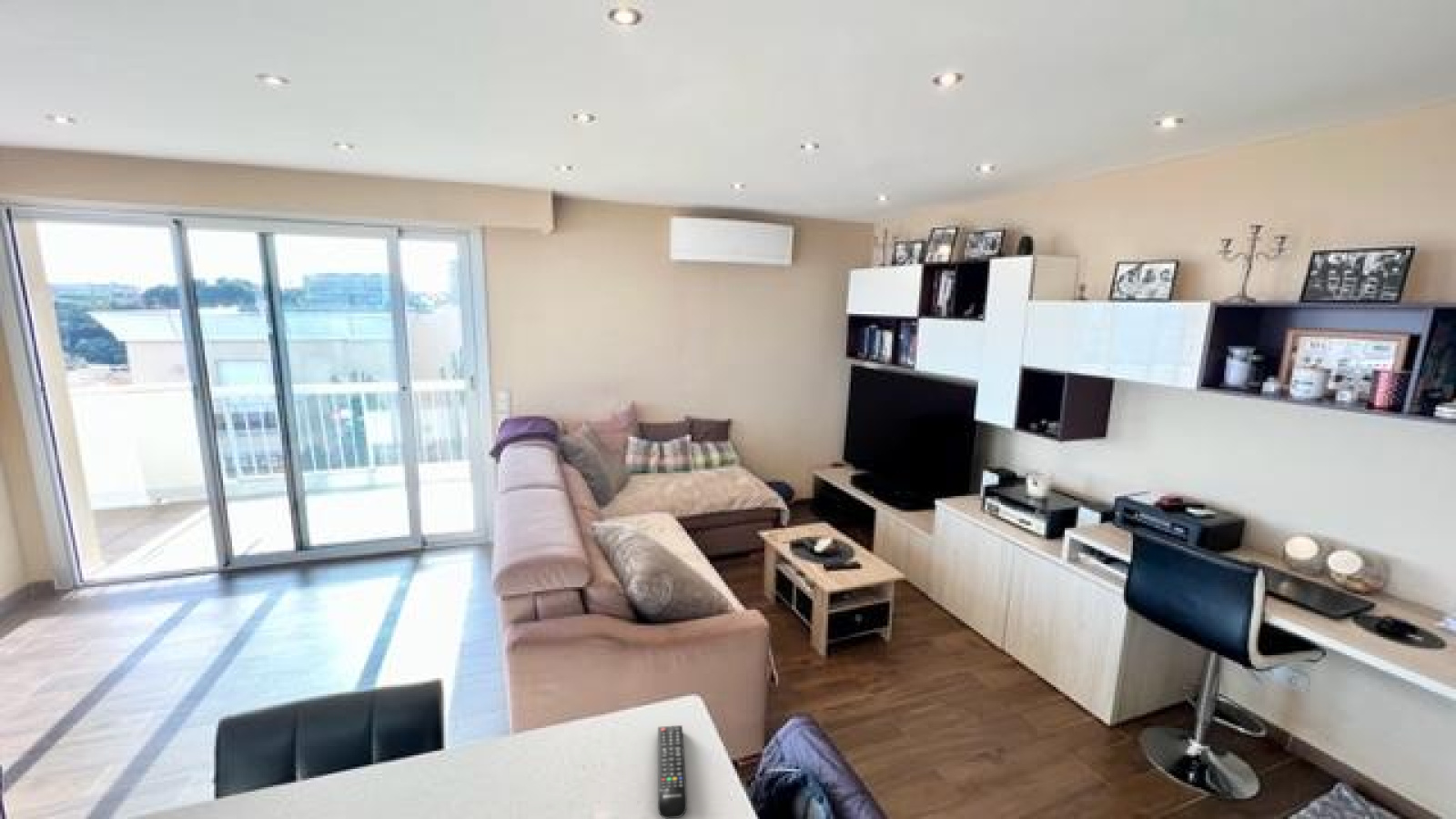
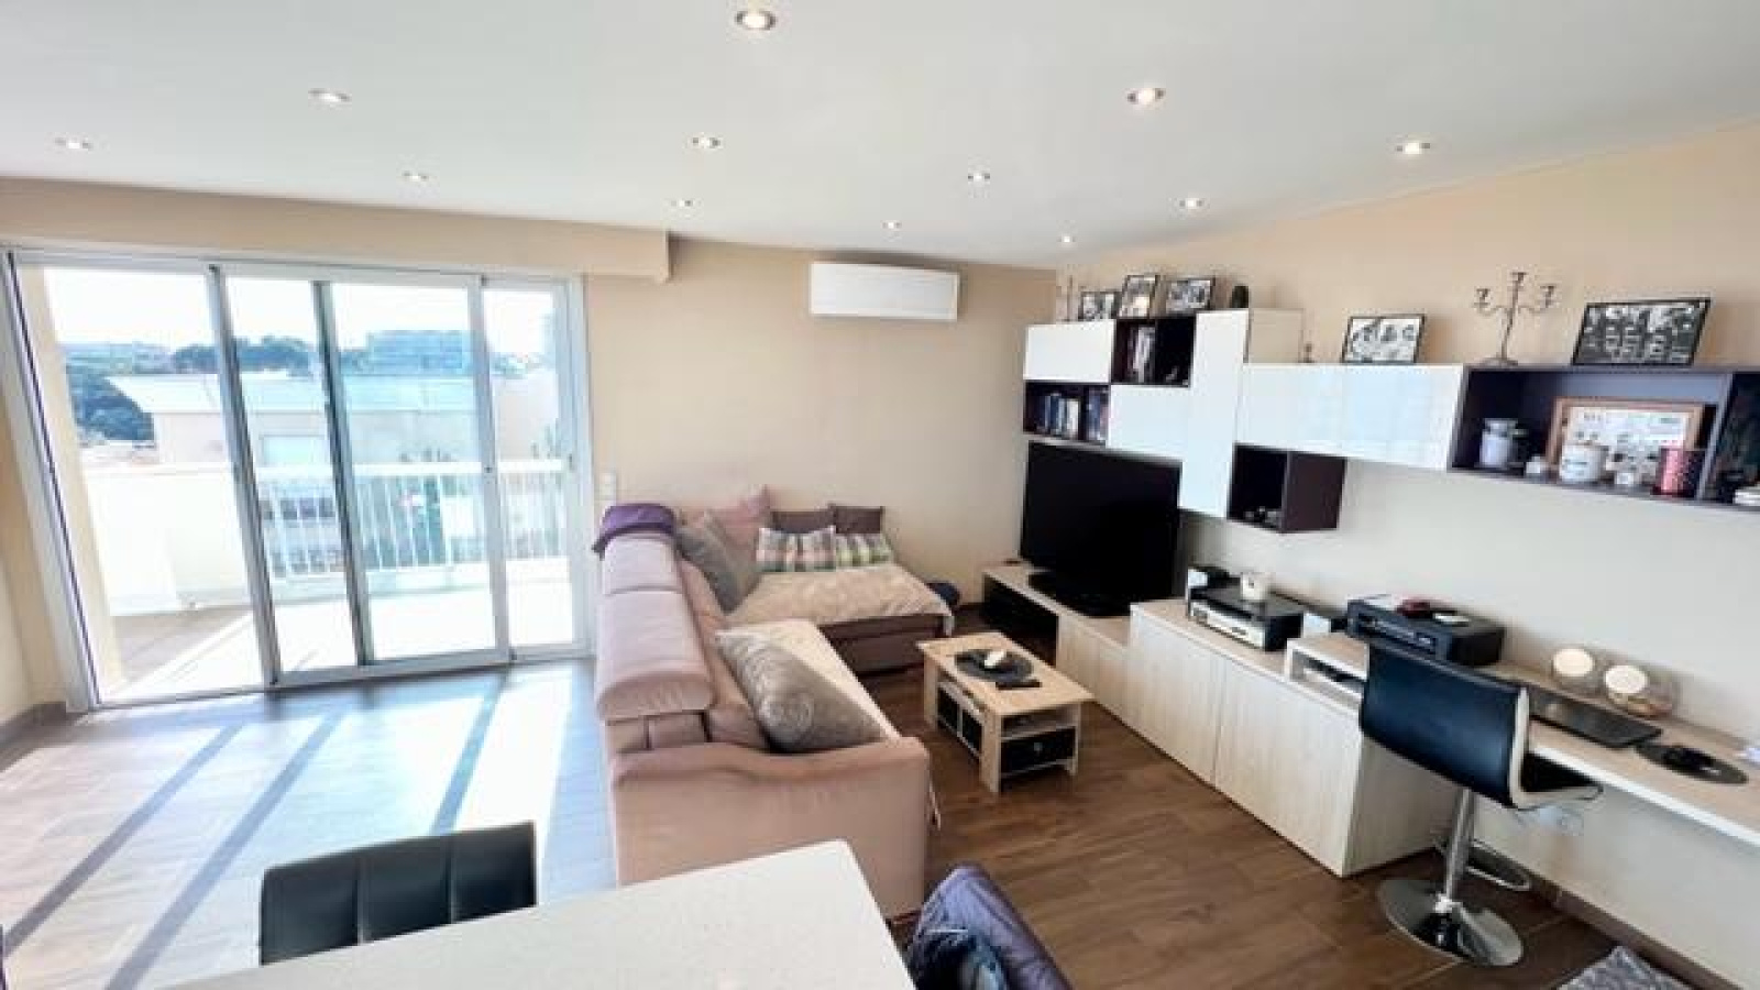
- remote control [657,724,688,819]
